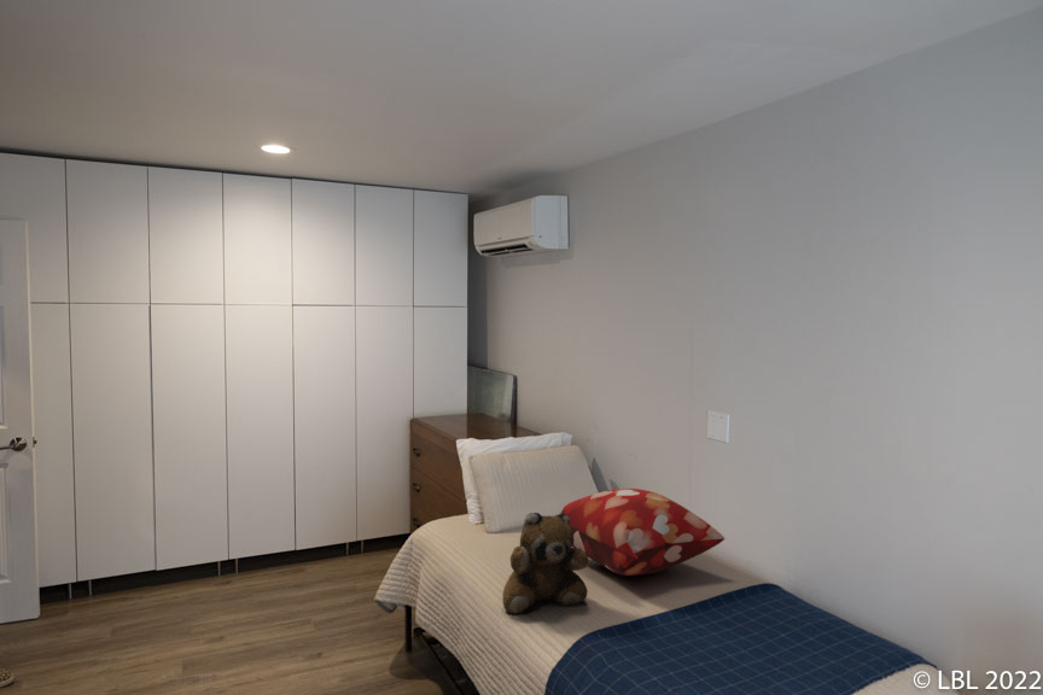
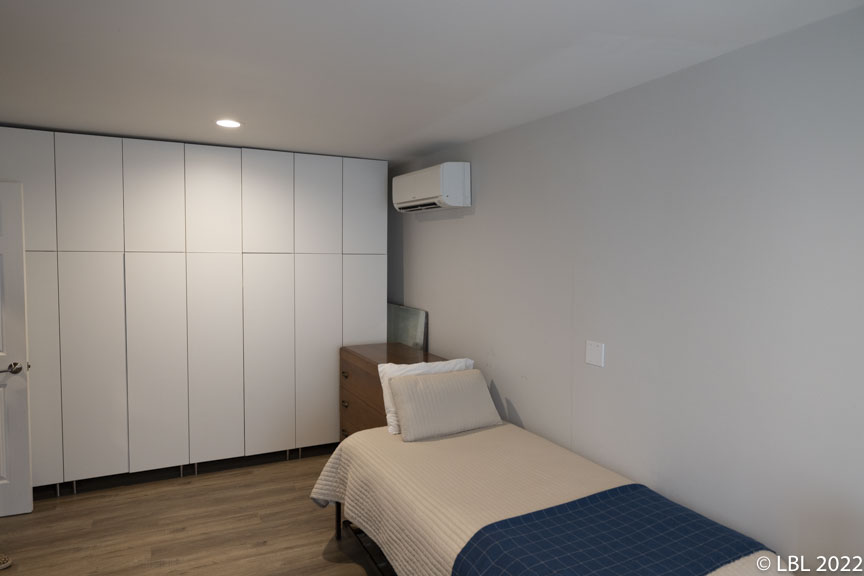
- decorative pillow [559,487,726,577]
- teddy bear [501,512,589,617]
